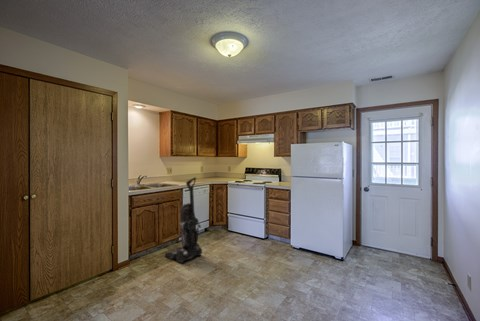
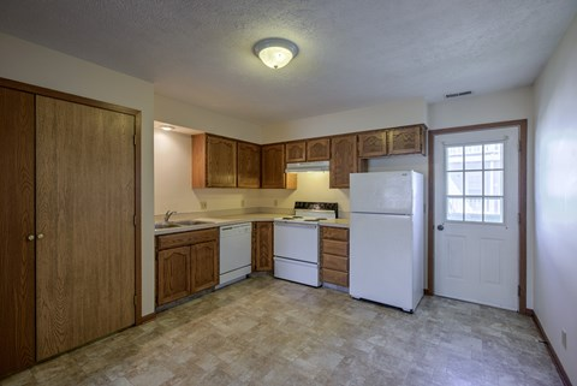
- vacuum cleaner [164,176,203,264]
